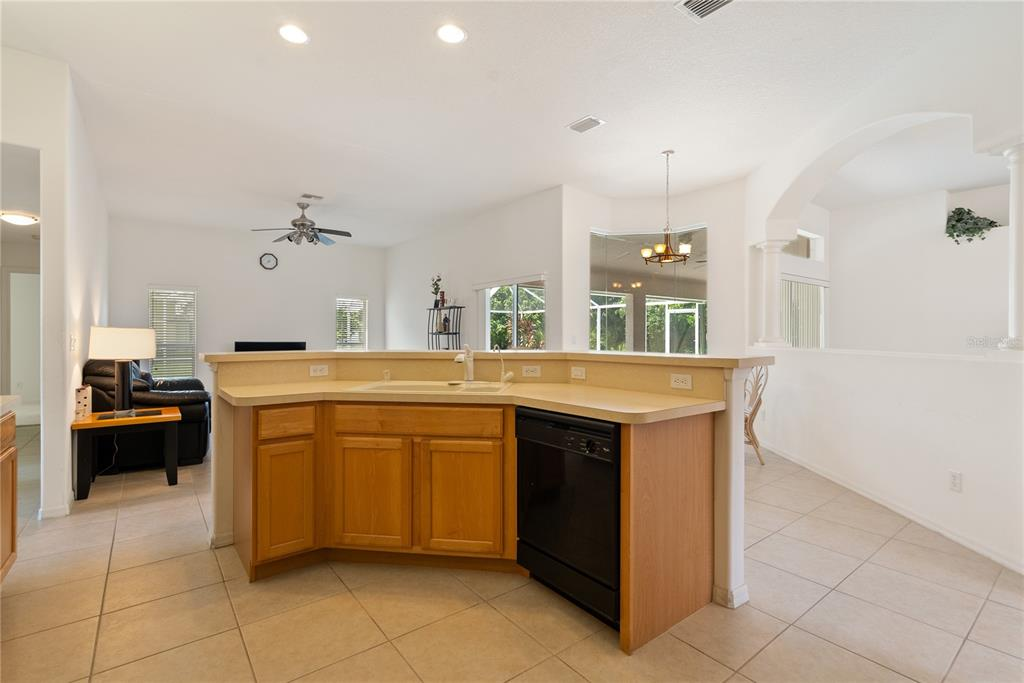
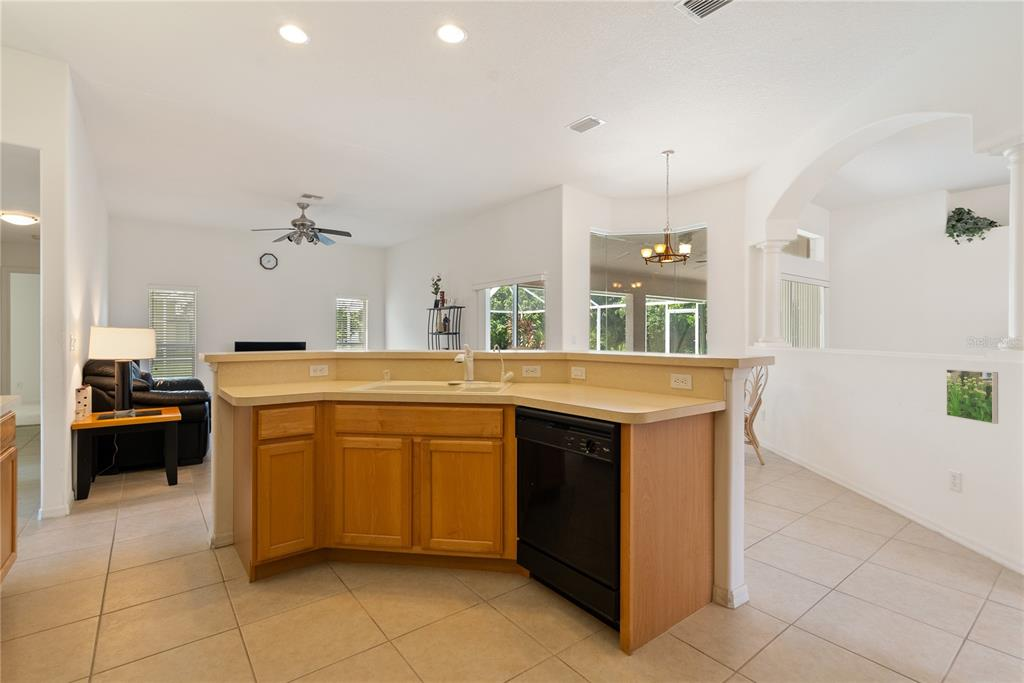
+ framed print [945,368,999,425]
